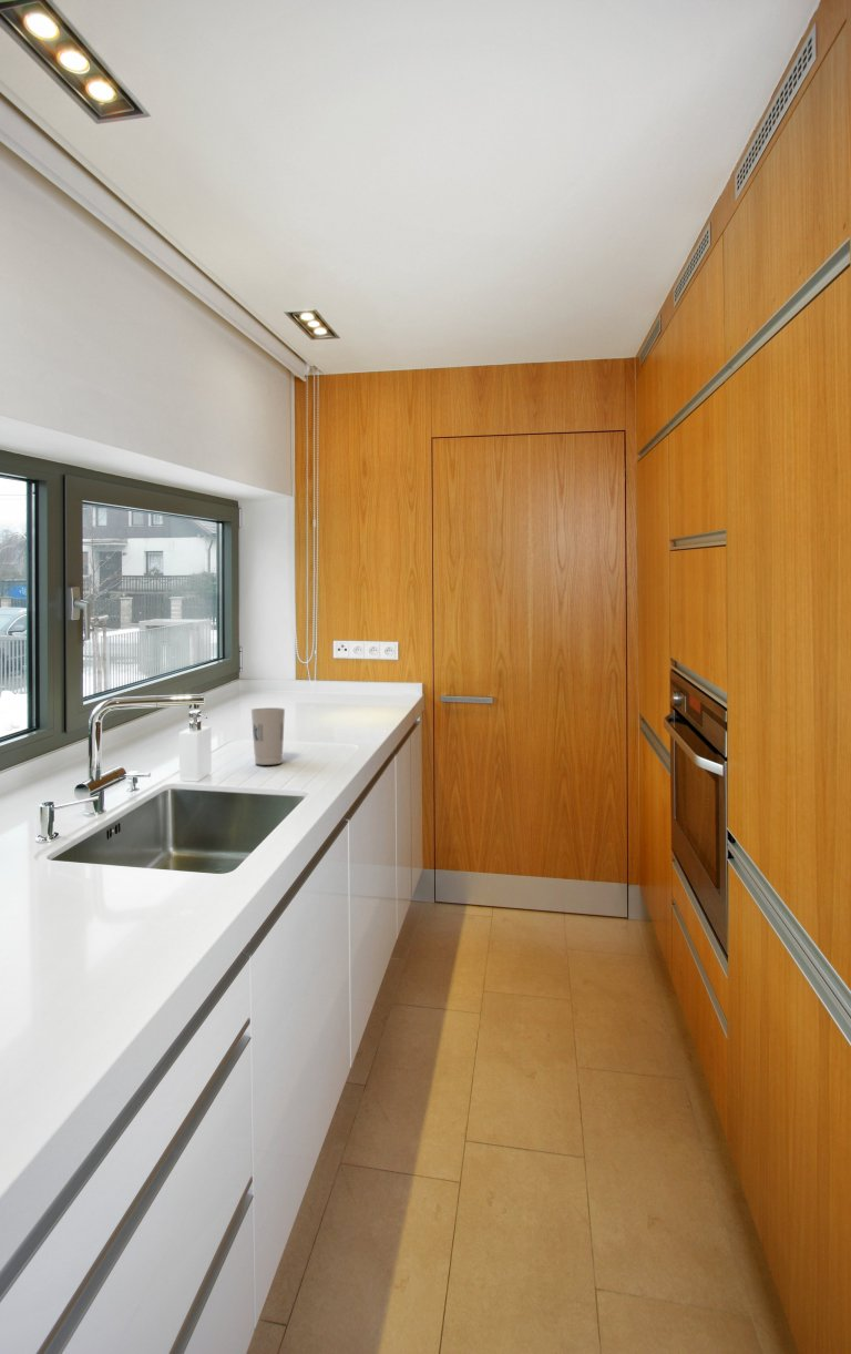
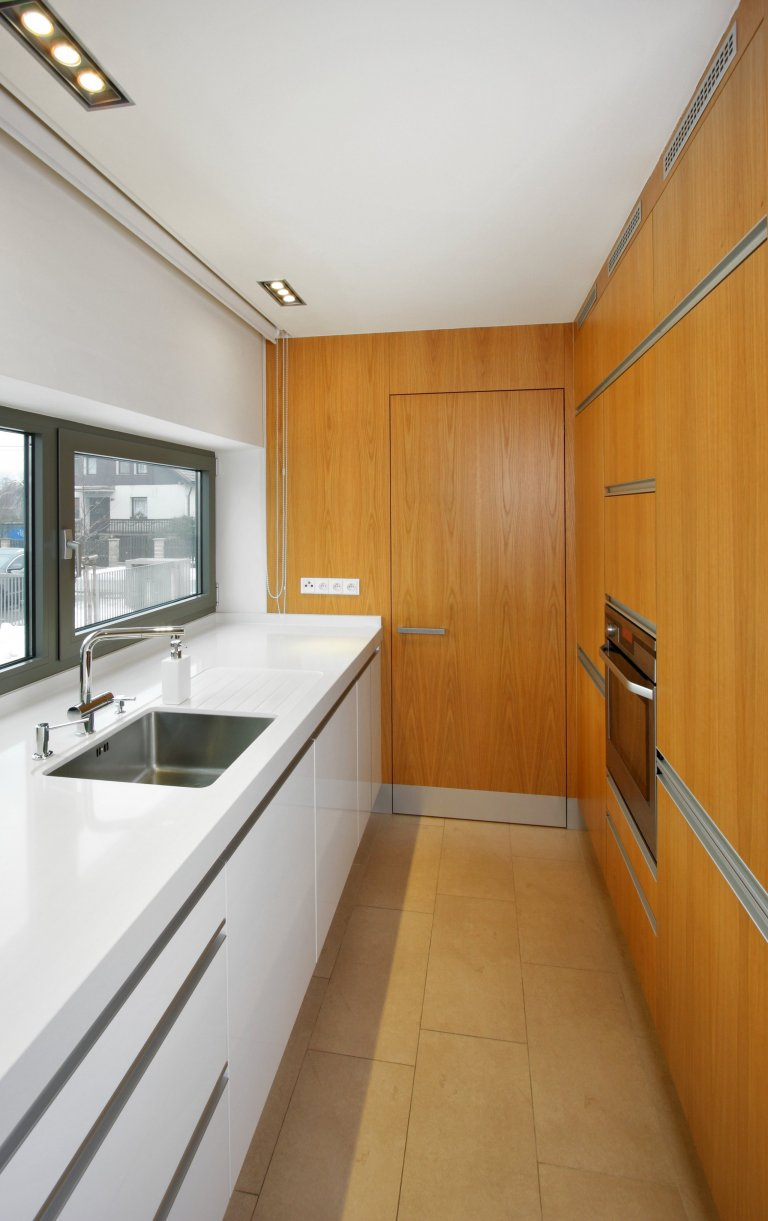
- cup [250,706,286,766]
